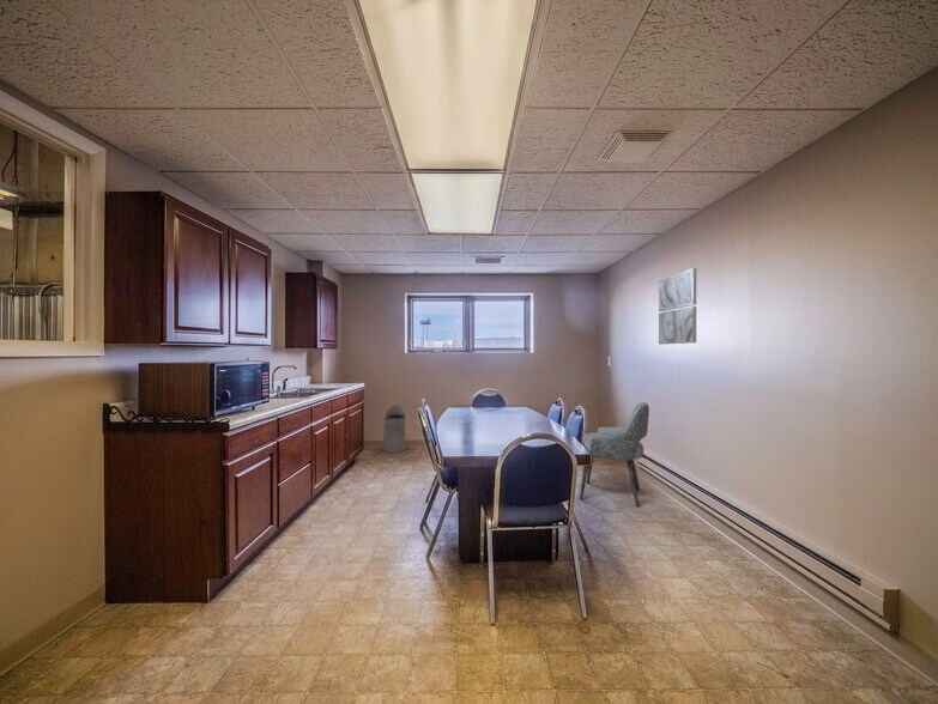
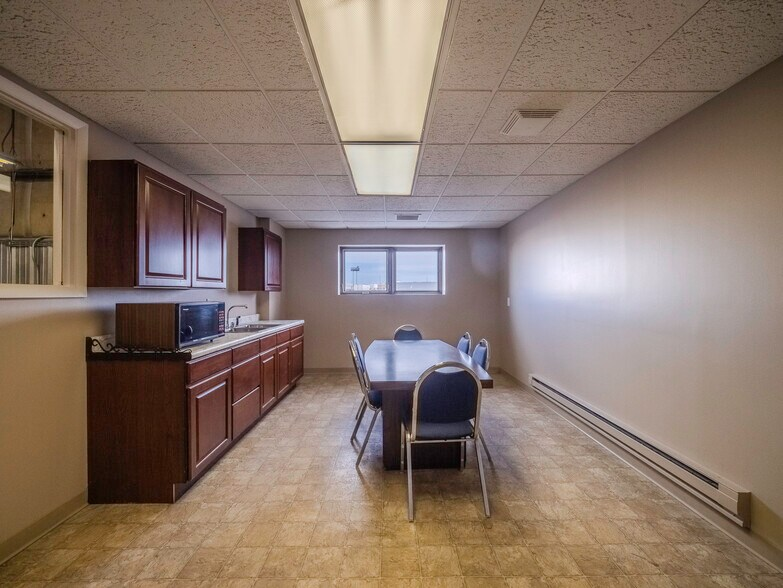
- trash can [382,403,406,454]
- wall art [658,267,697,345]
- dining chair [579,401,650,508]
